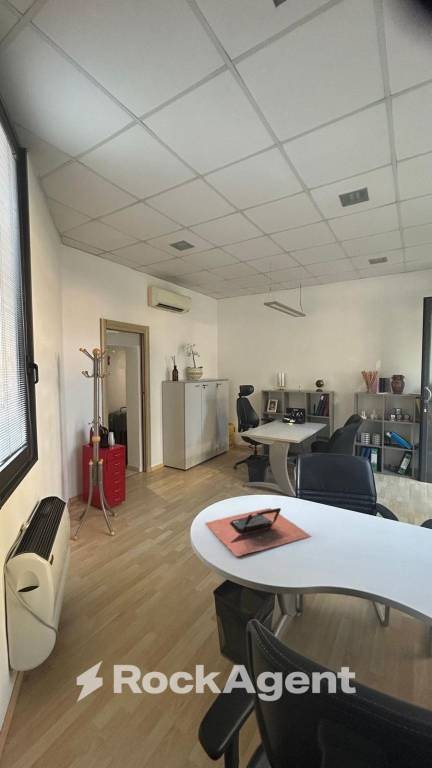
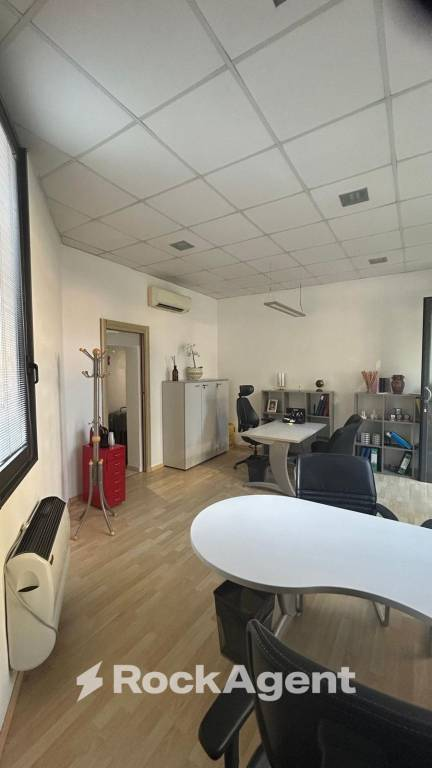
- laptop [204,507,312,558]
